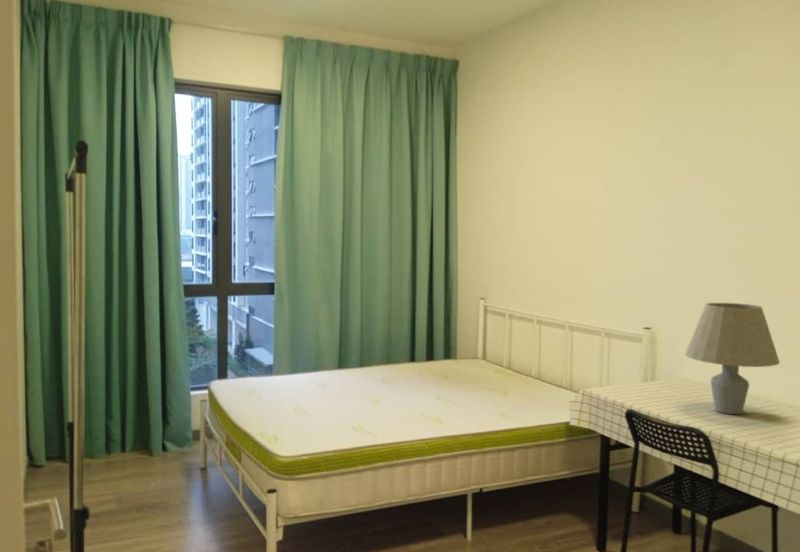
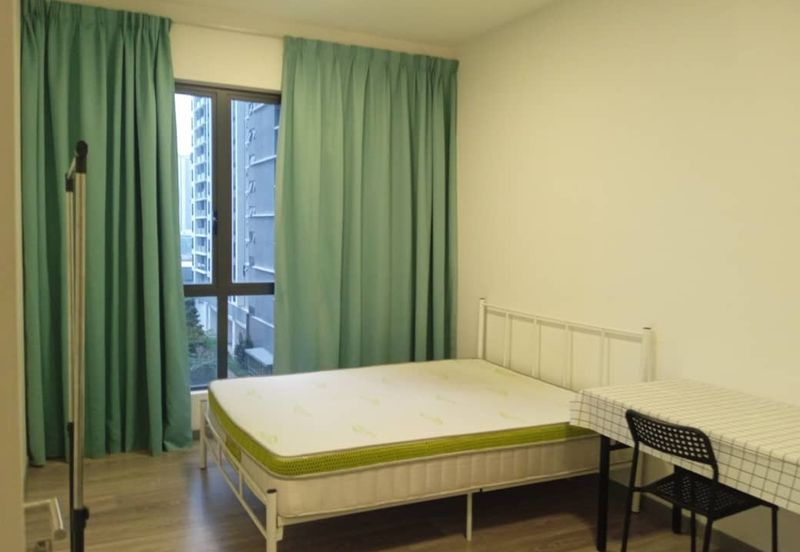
- table lamp [684,302,781,415]
